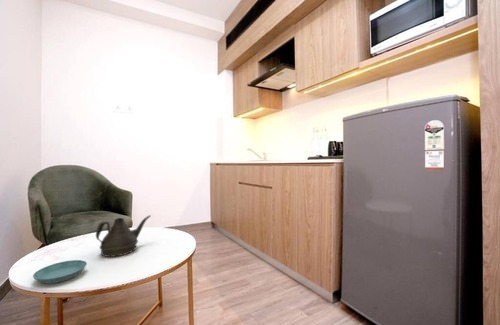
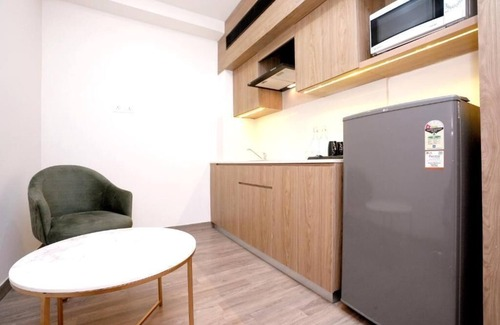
- teapot [95,214,152,258]
- saucer [32,259,88,284]
